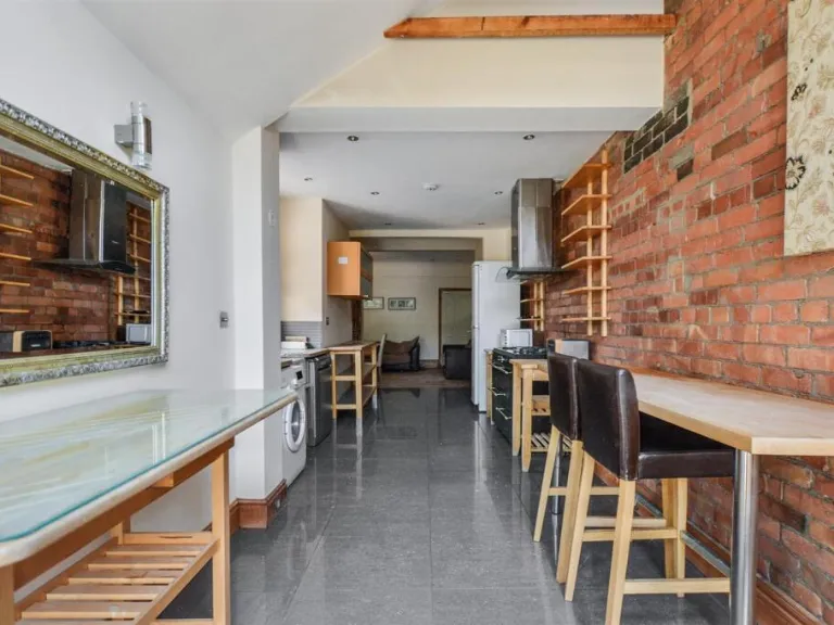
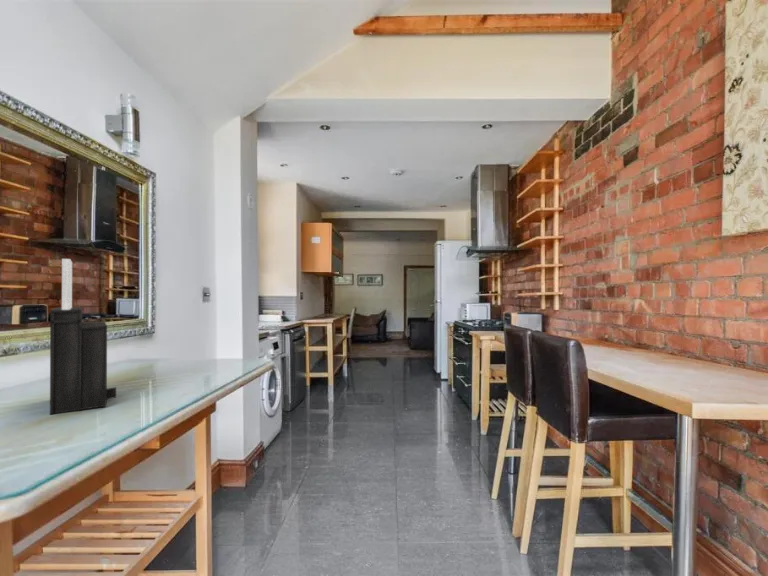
+ knife block [49,258,117,415]
